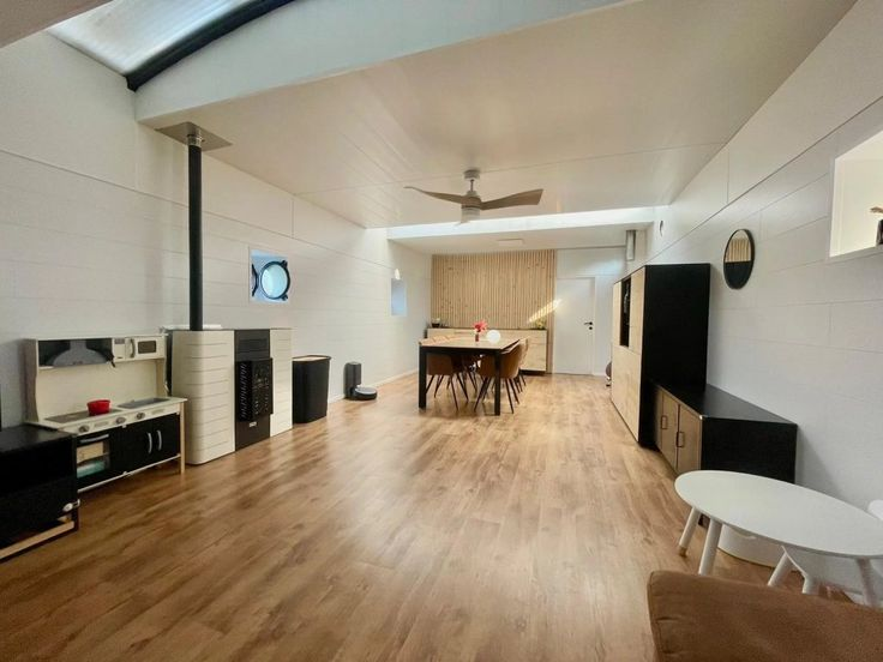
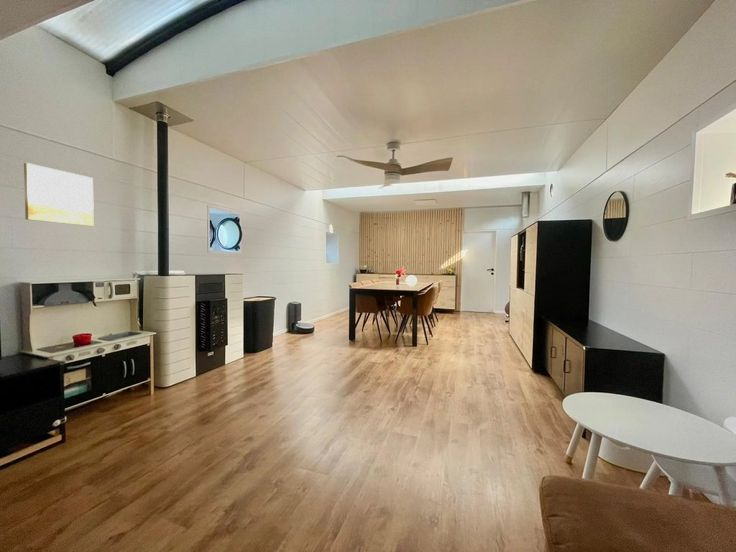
+ wall art [23,162,95,227]
